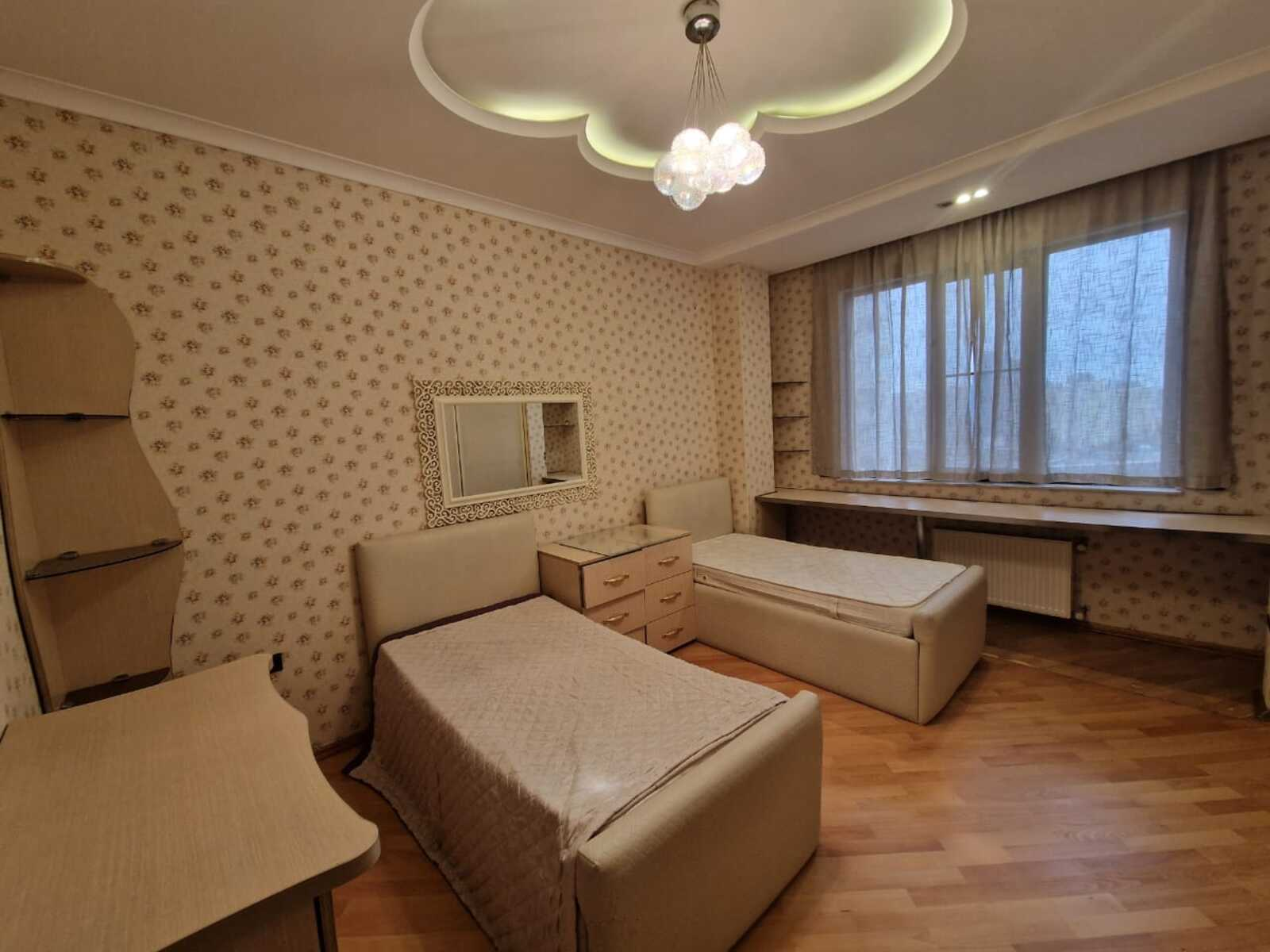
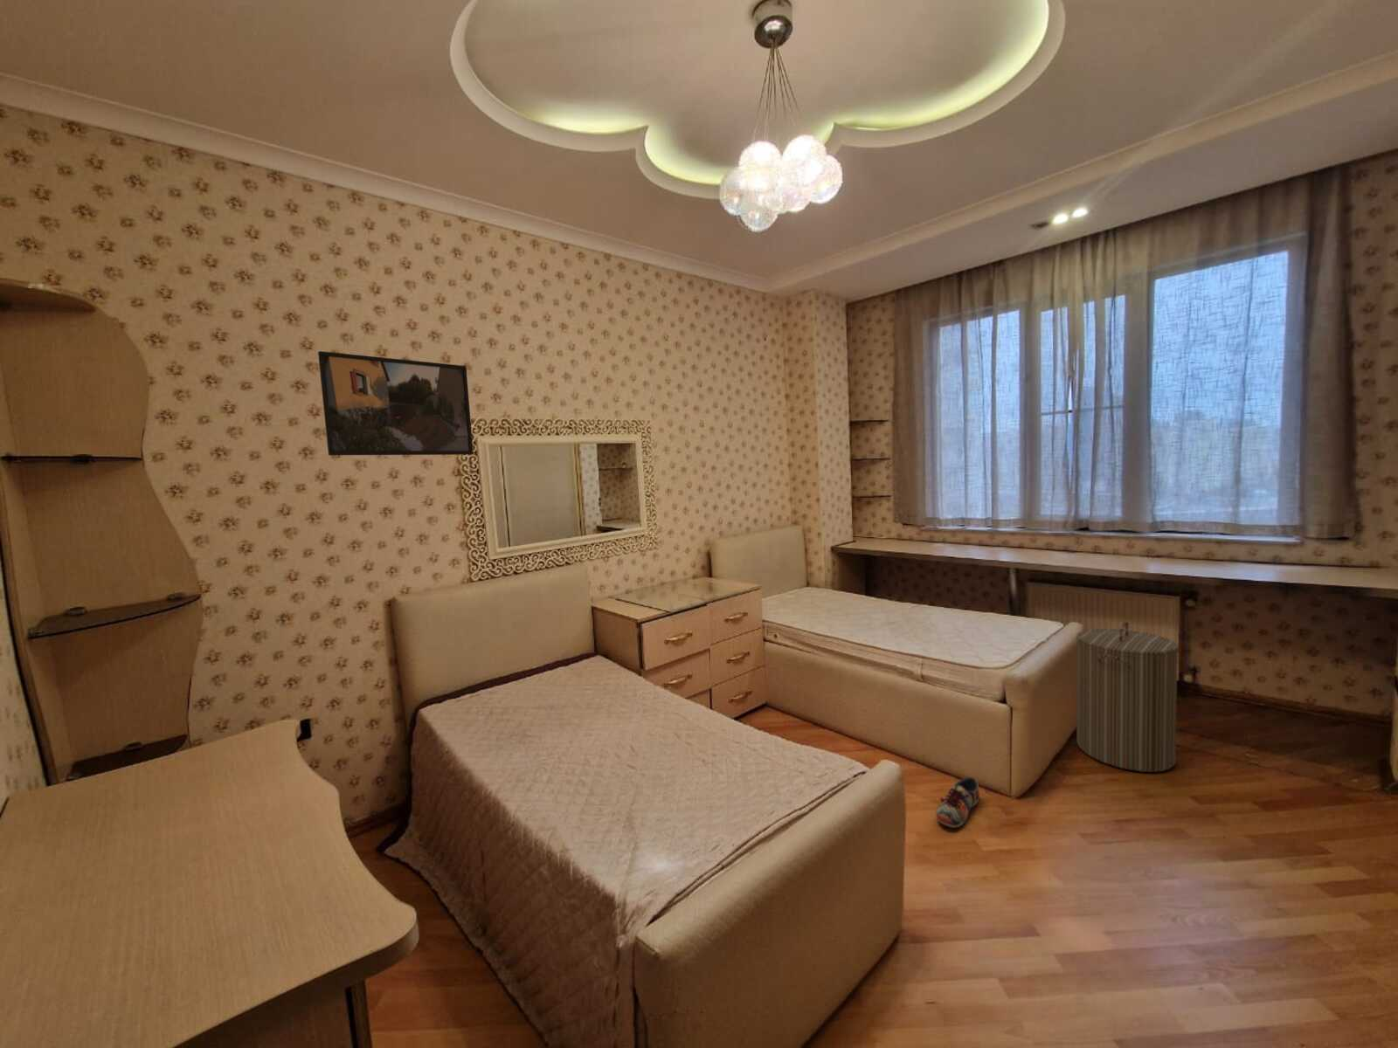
+ shoe [936,776,981,828]
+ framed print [317,350,474,456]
+ laundry hamper [1075,620,1180,773]
